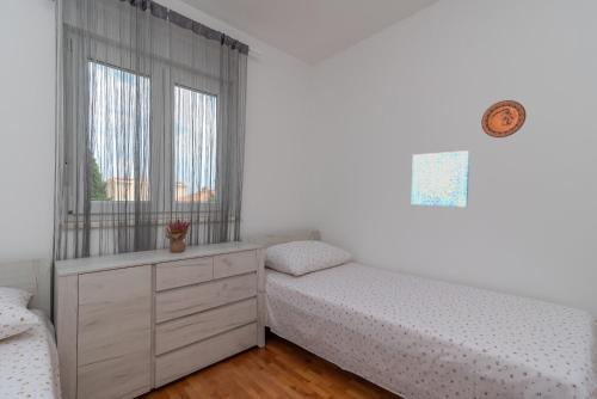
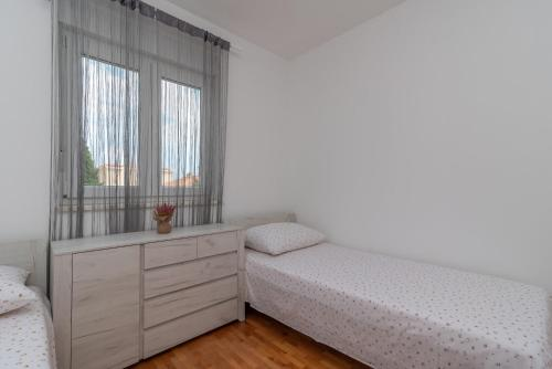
- decorative plate [480,99,528,139]
- wall art [411,149,470,208]
